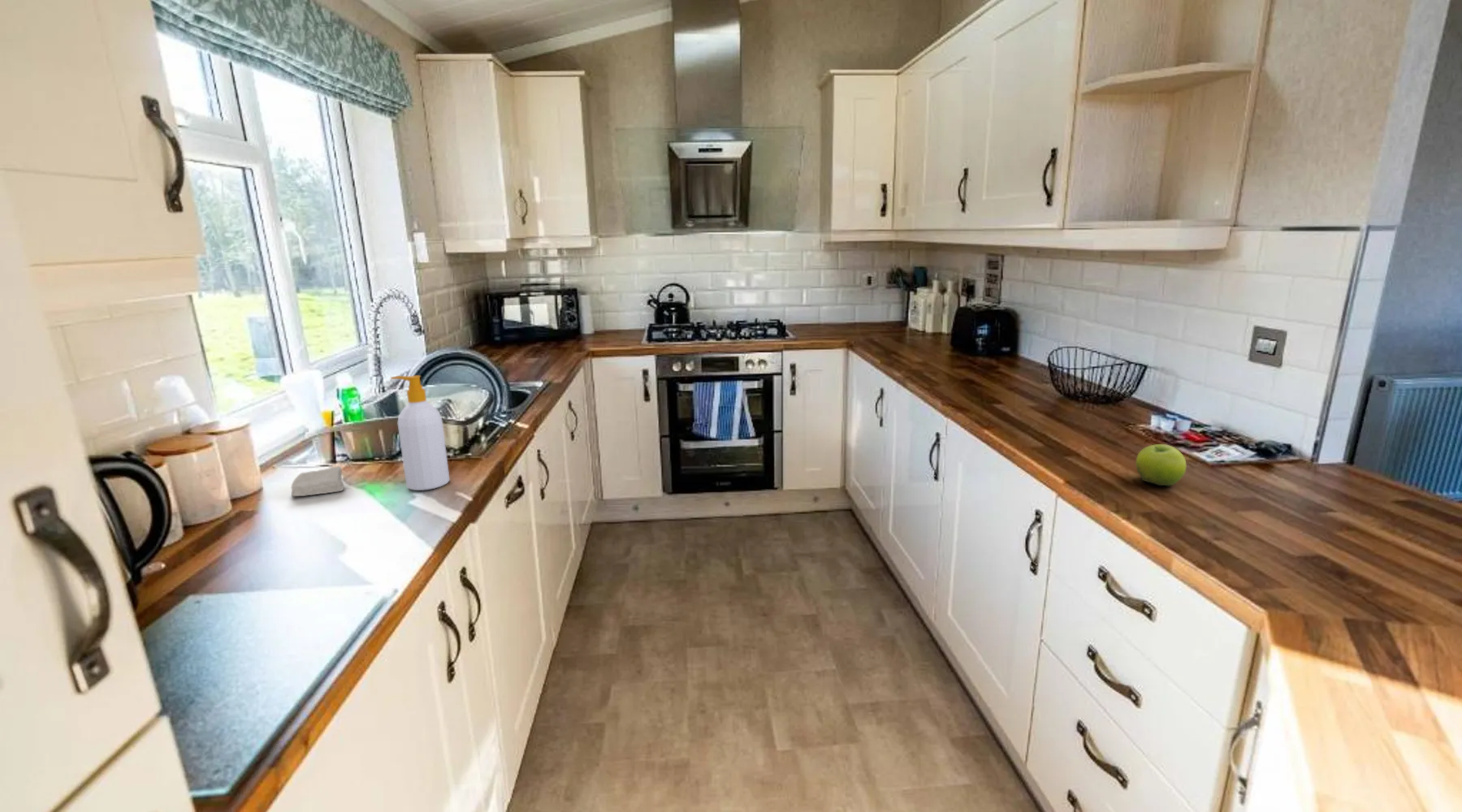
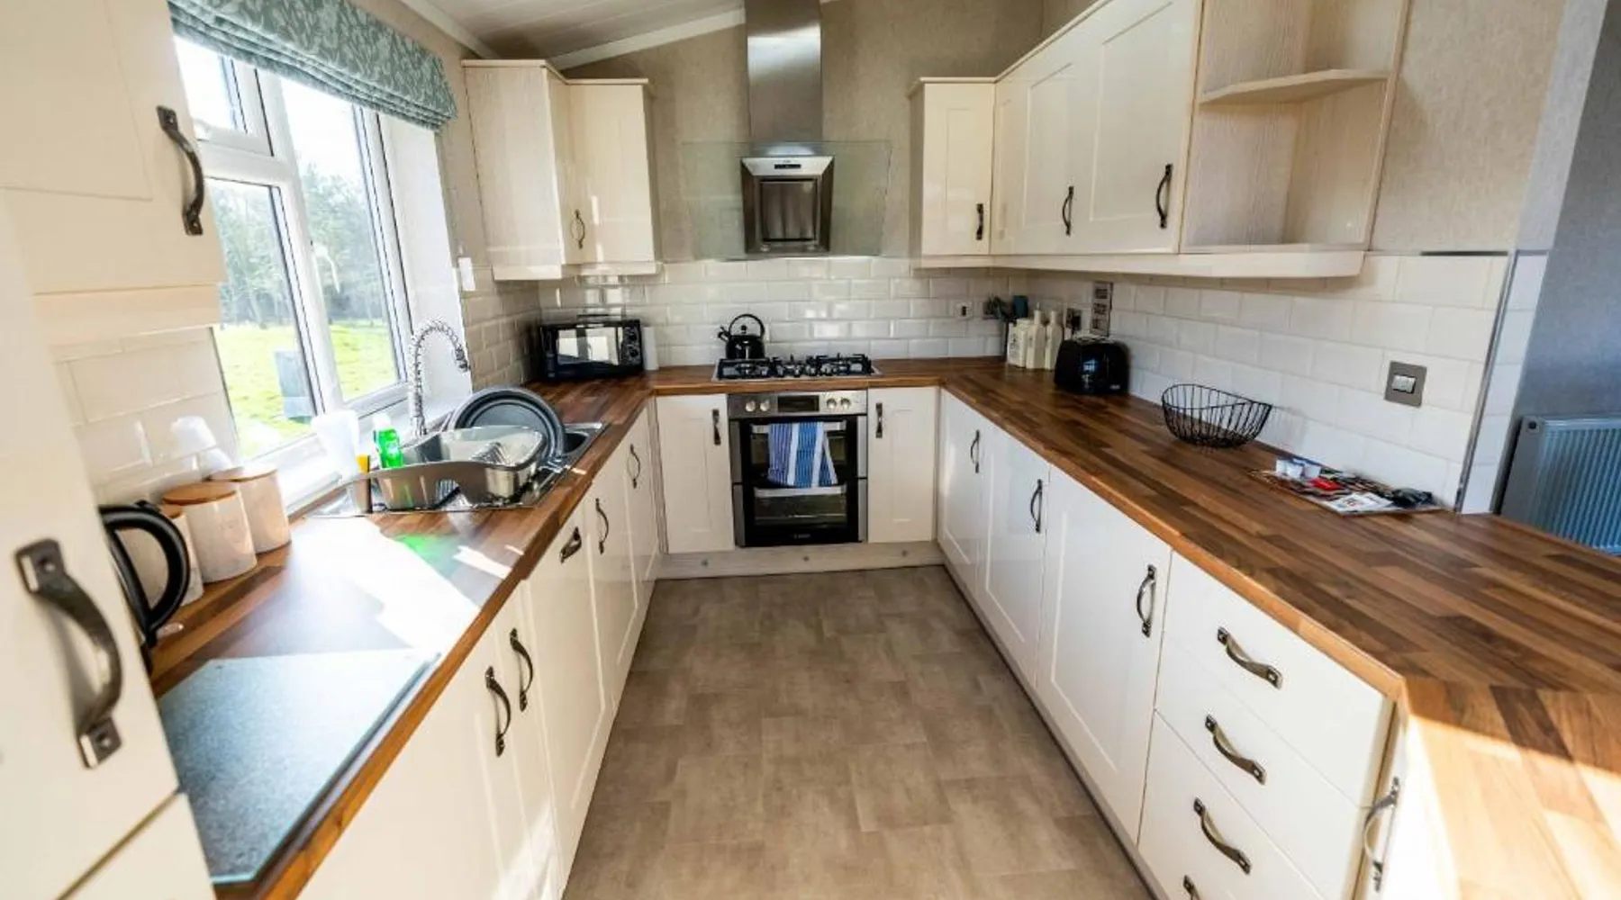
- fruit [1135,443,1187,486]
- soap bottle [390,375,451,491]
- soap bar [290,465,344,497]
